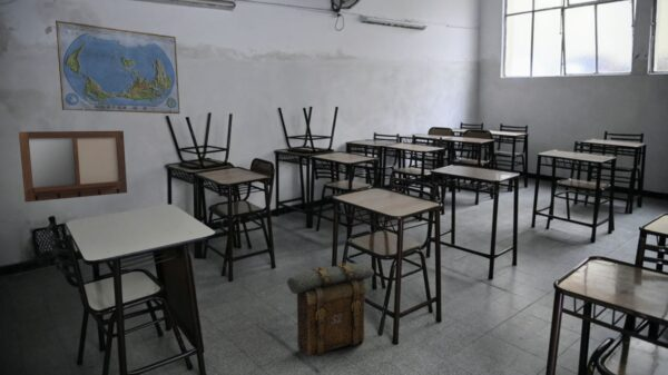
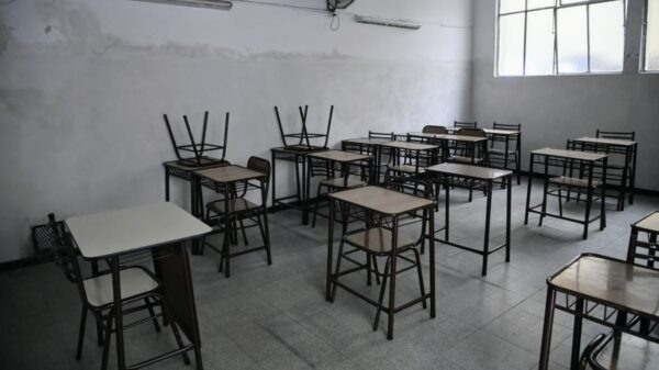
- writing board [18,130,128,204]
- world map [55,19,180,115]
- backpack [286,261,375,357]
